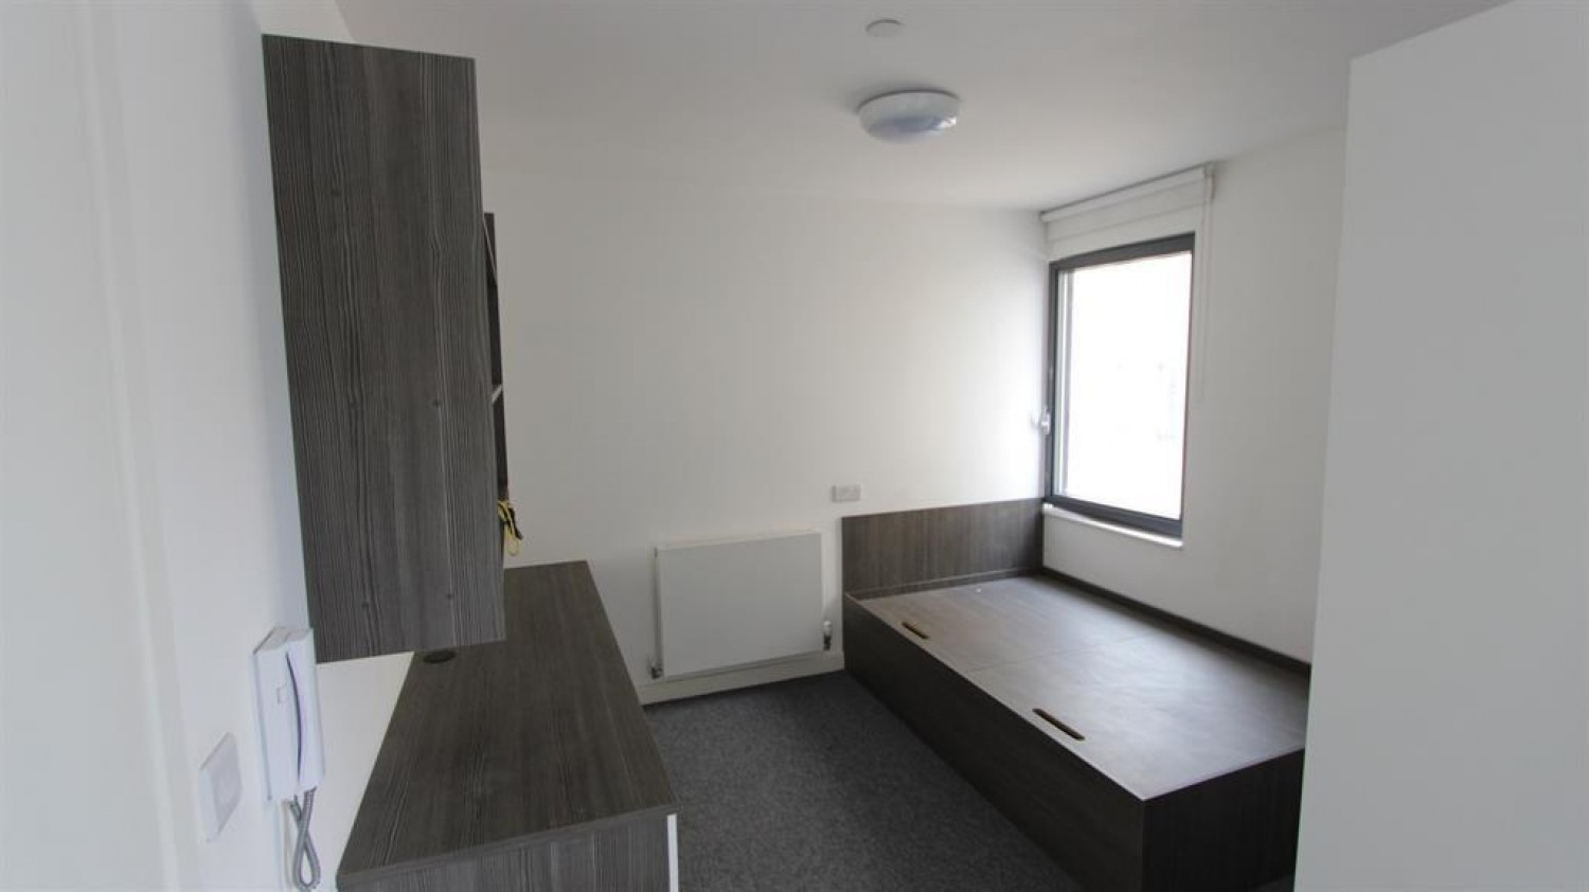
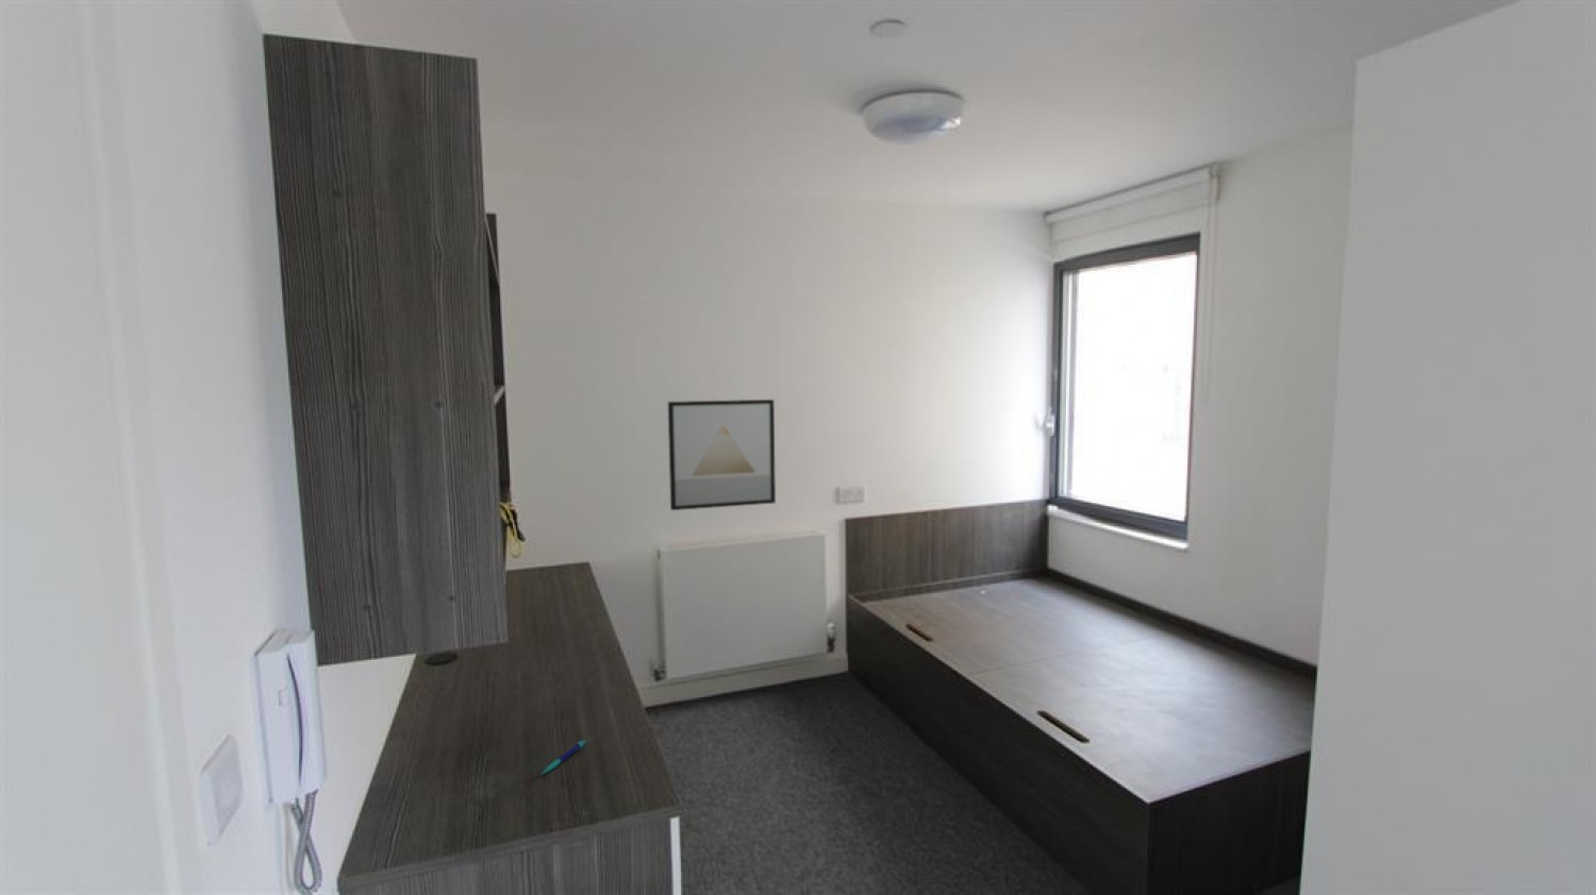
+ pen [539,738,588,776]
+ wall art [668,399,777,512]
